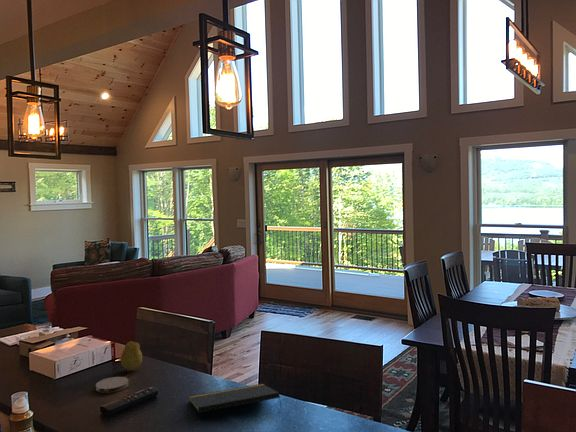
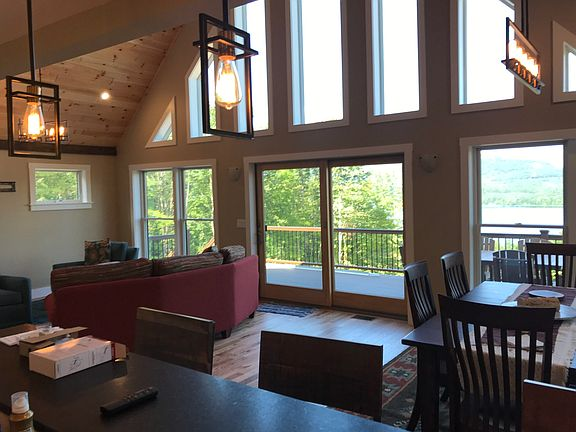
- notepad [188,383,283,414]
- coaster [95,376,130,394]
- fruit [120,334,143,372]
